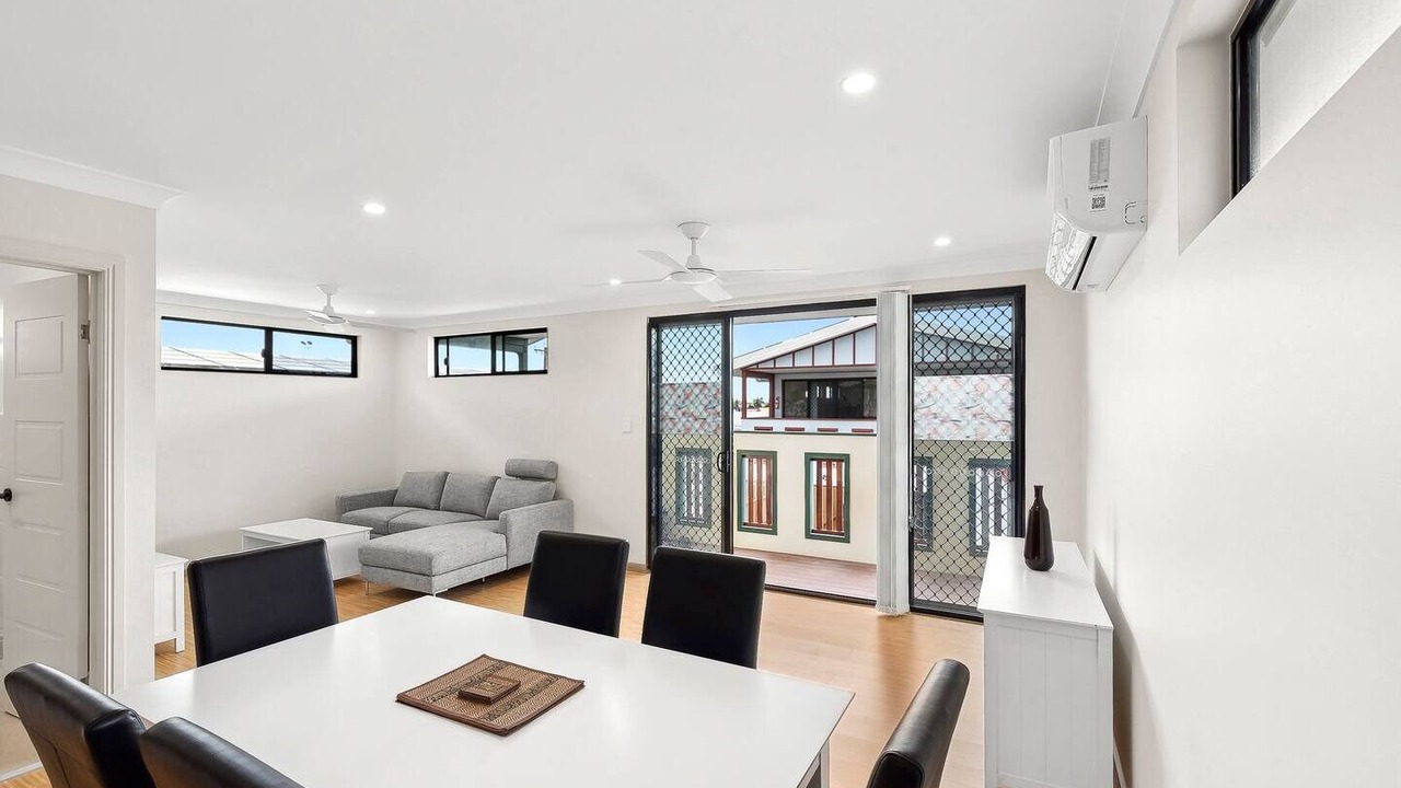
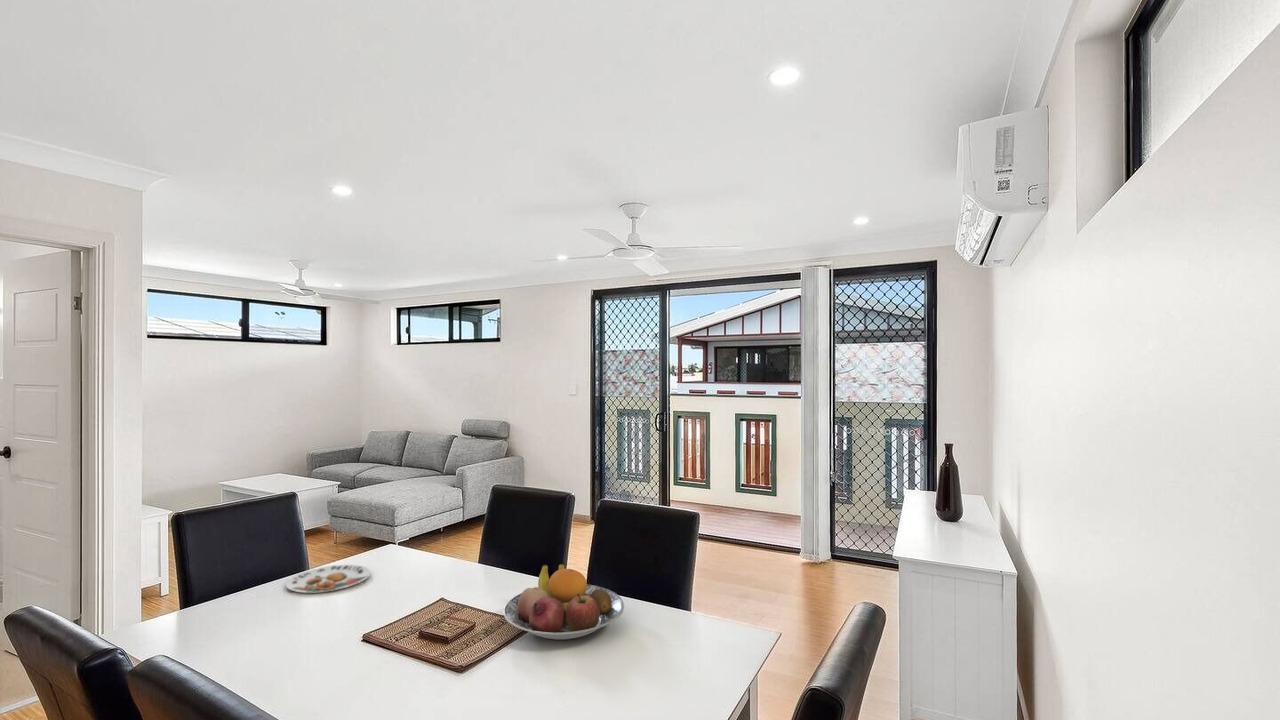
+ plate [285,564,372,594]
+ fruit bowl [503,563,625,641]
